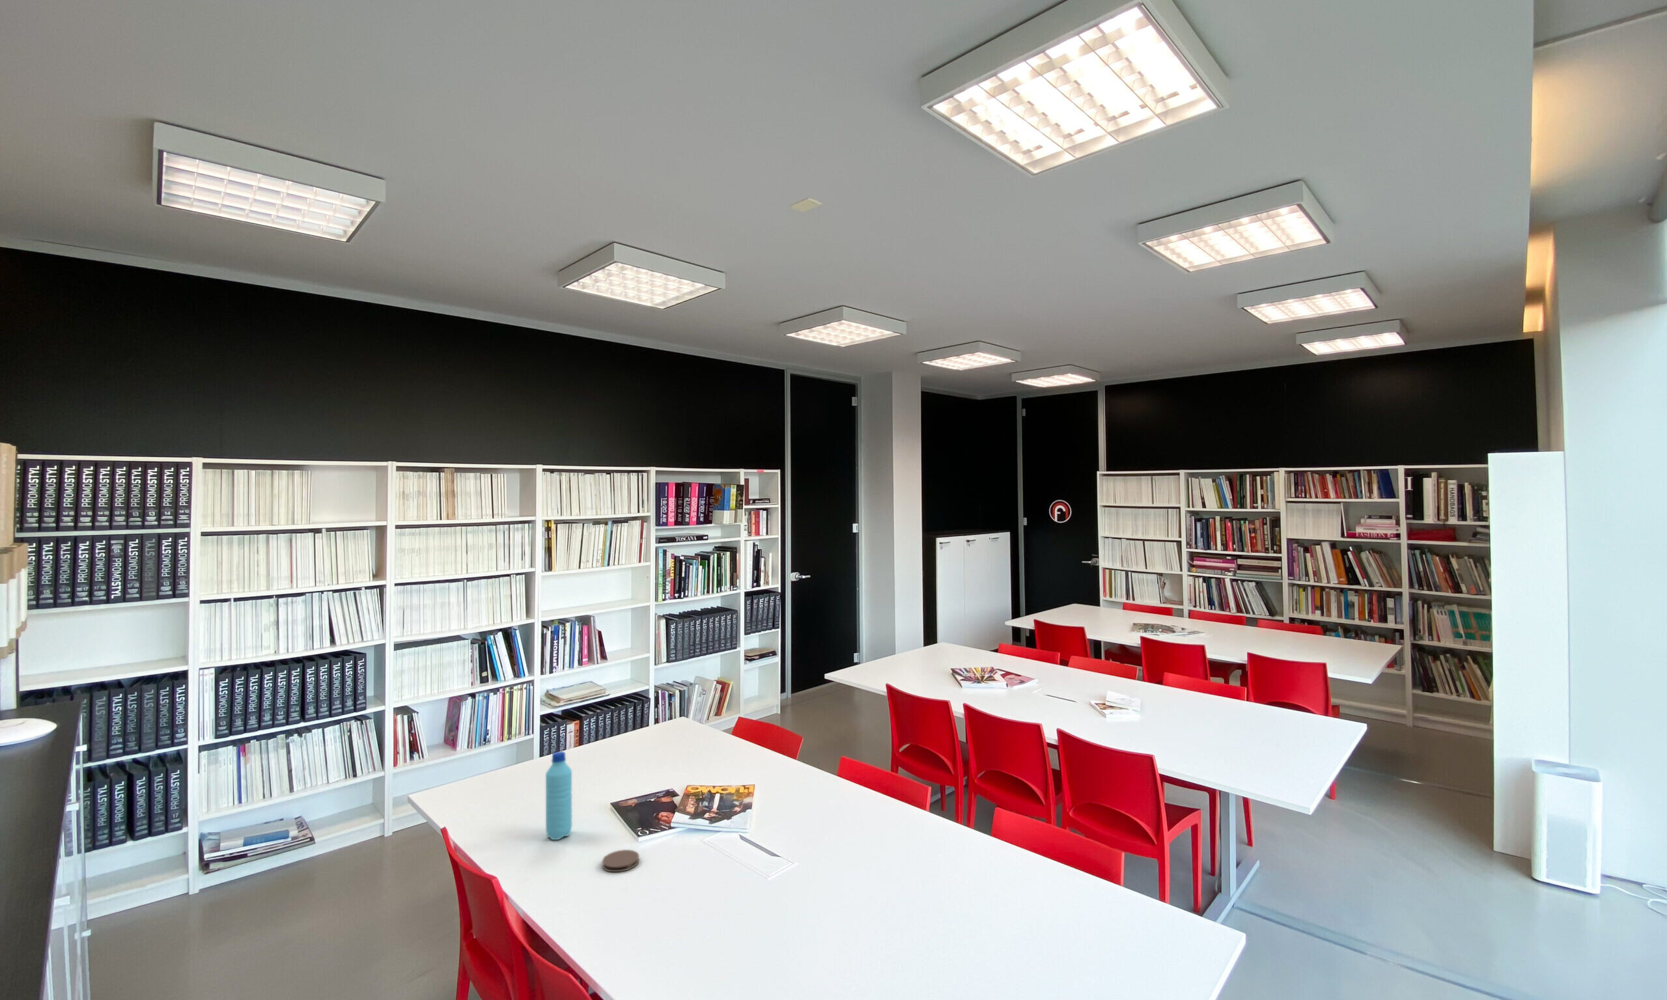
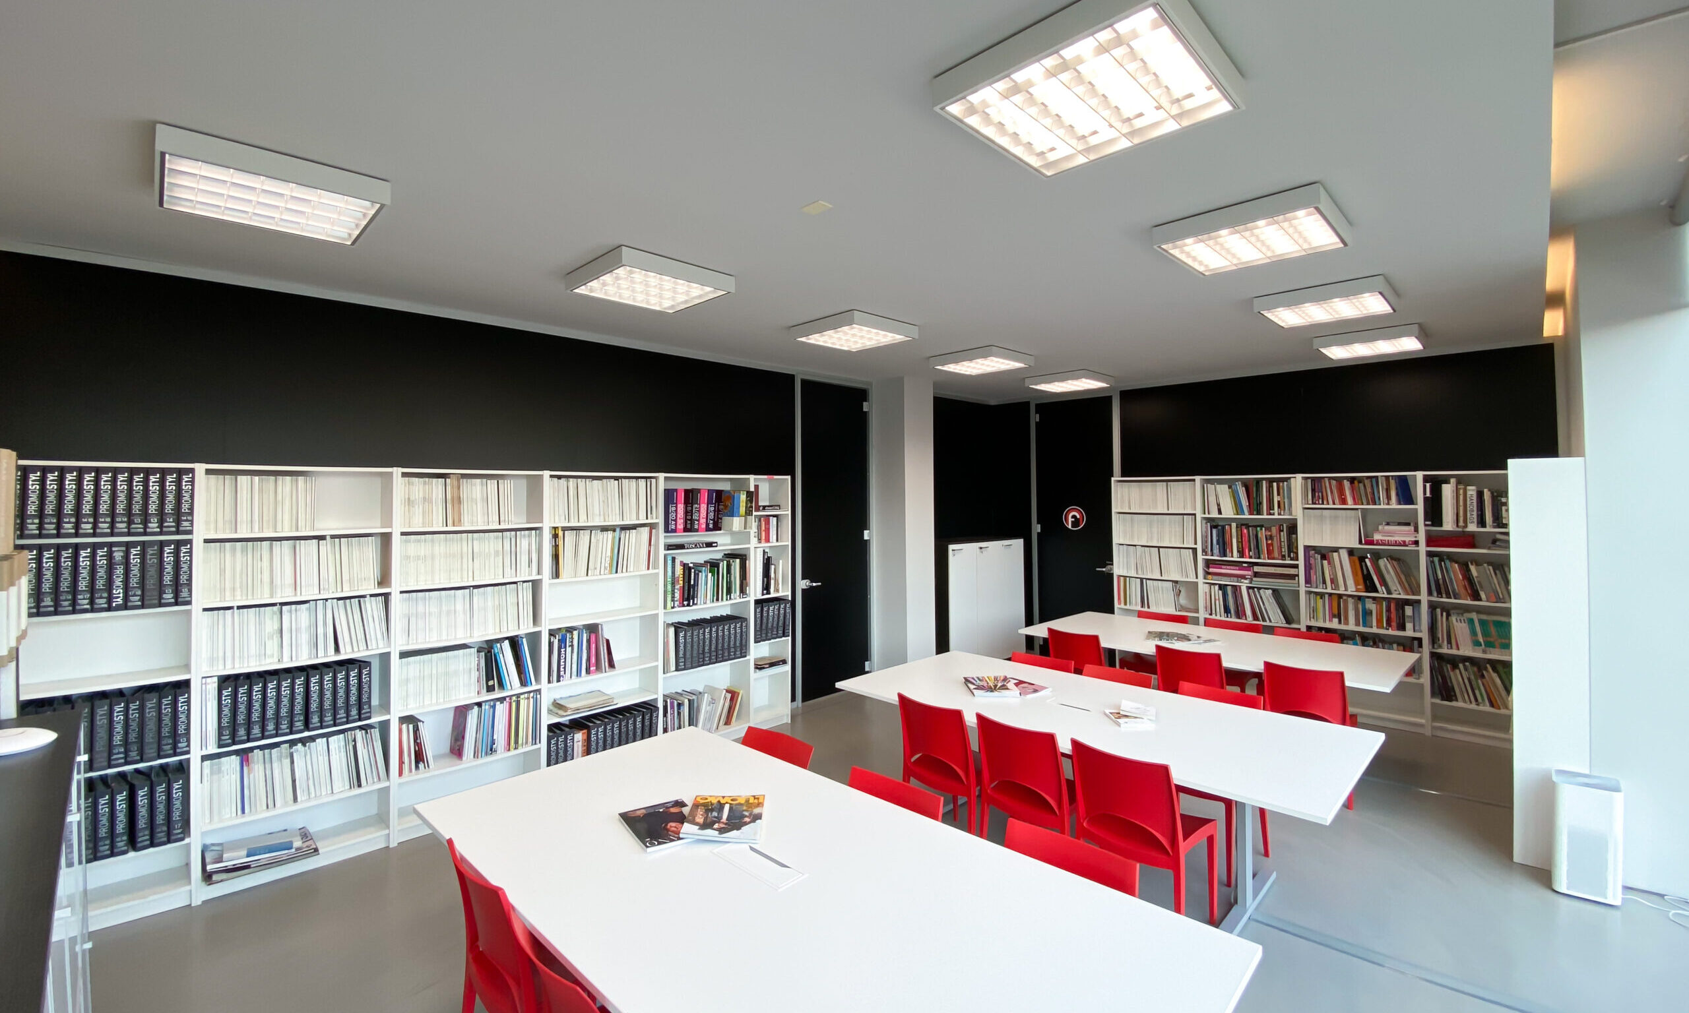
- water bottle [545,751,573,840]
- coaster [601,849,641,873]
